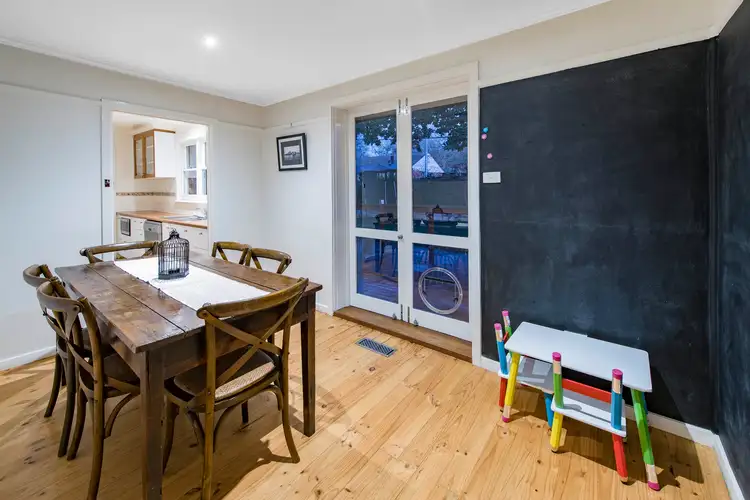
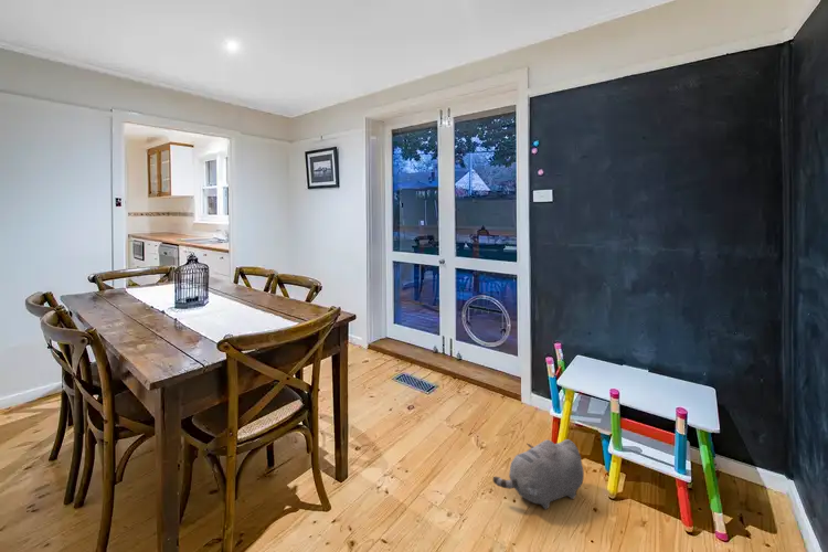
+ plush toy [492,438,585,510]
